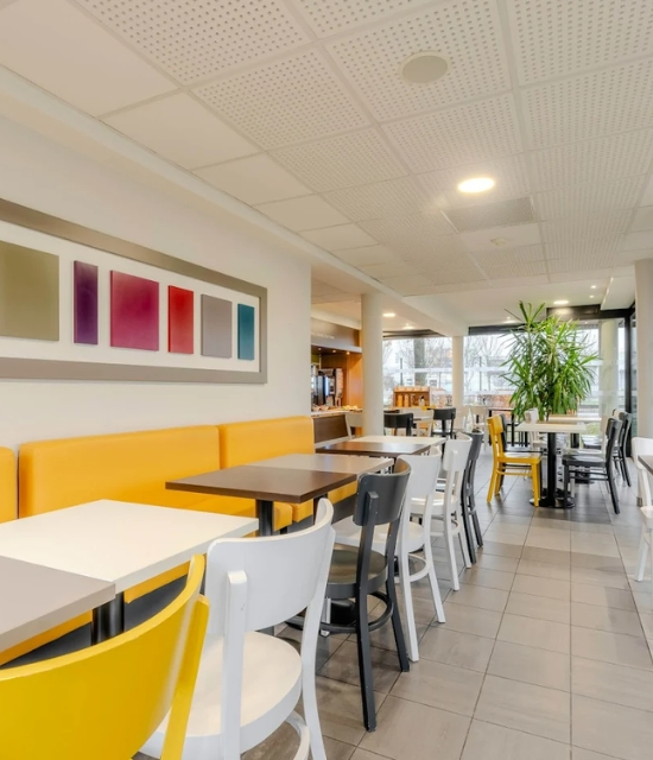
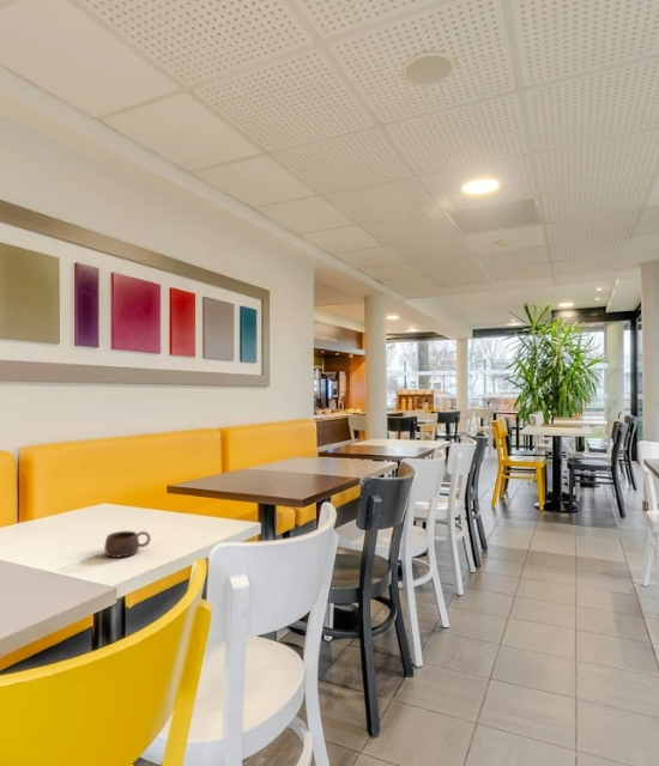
+ cup [103,530,151,559]
